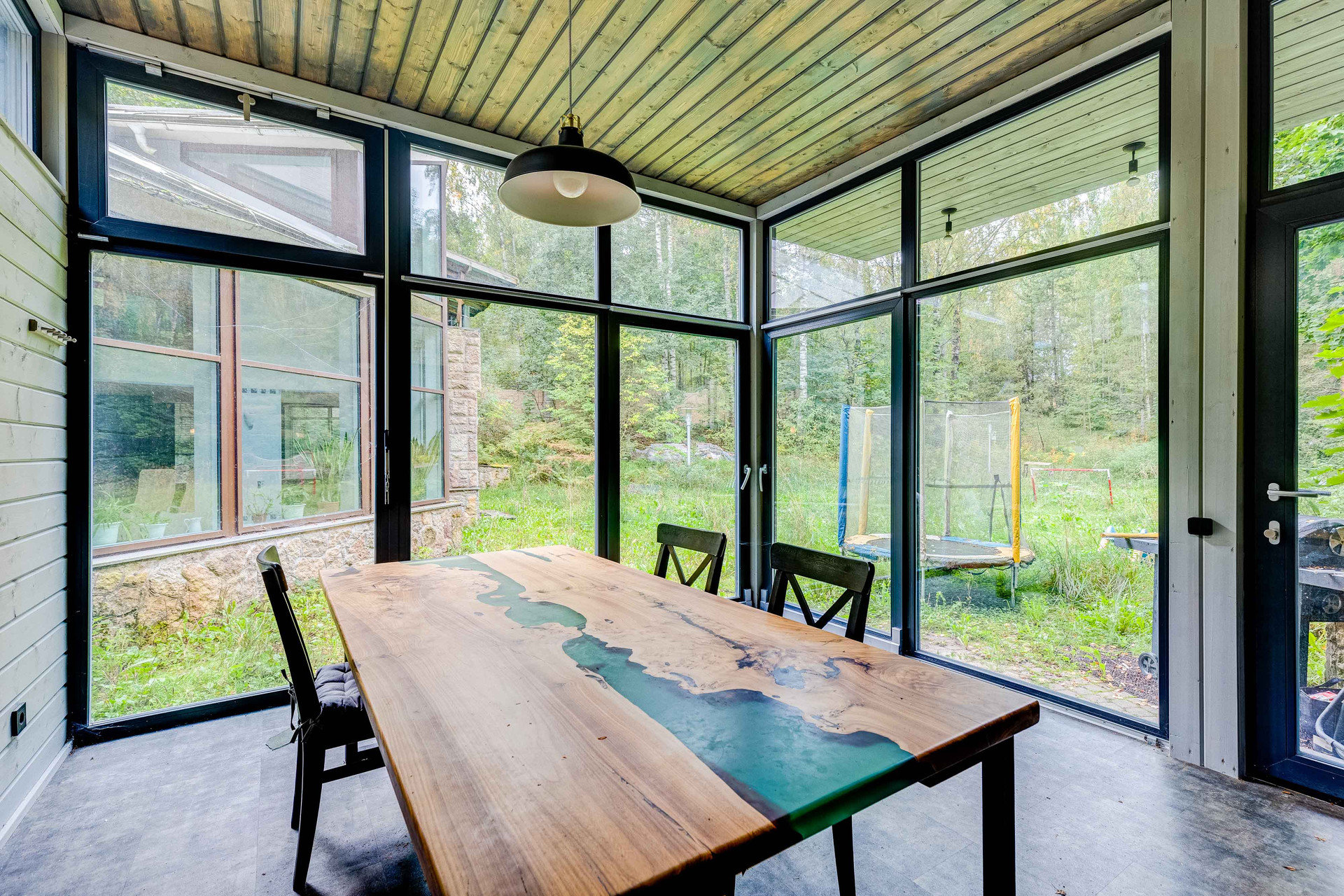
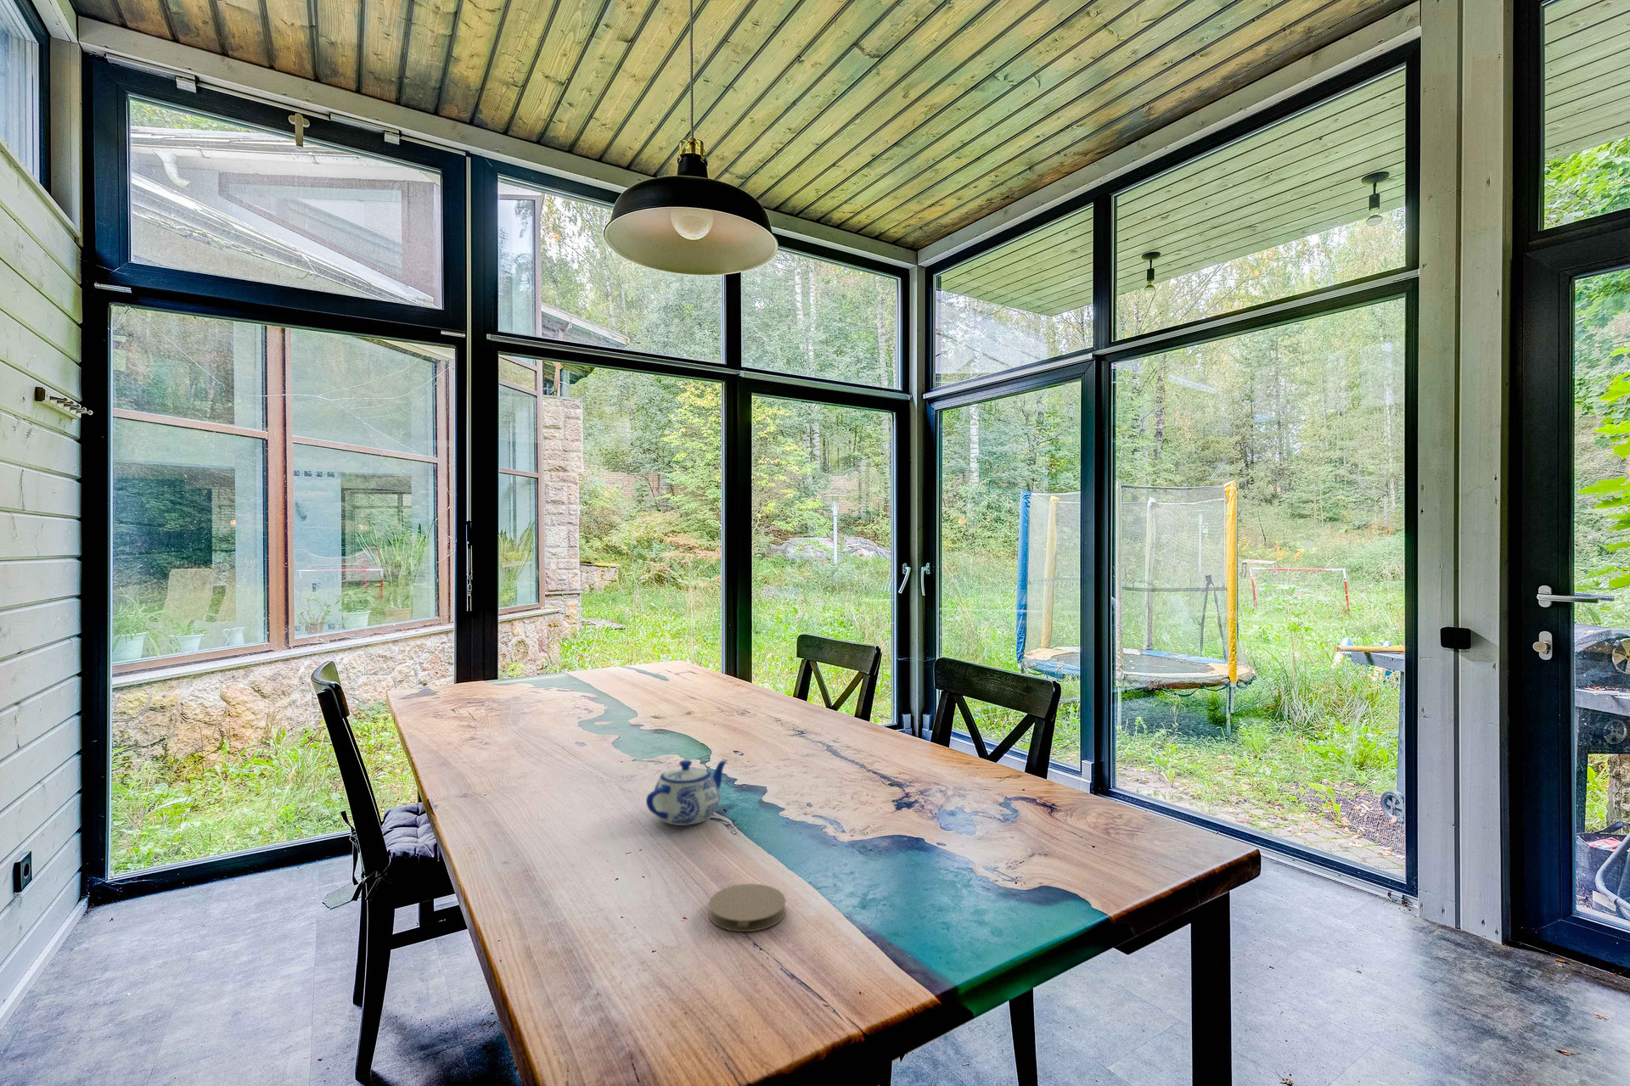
+ teapot [645,759,729,827]
+ coaster [708,884,787,932]
